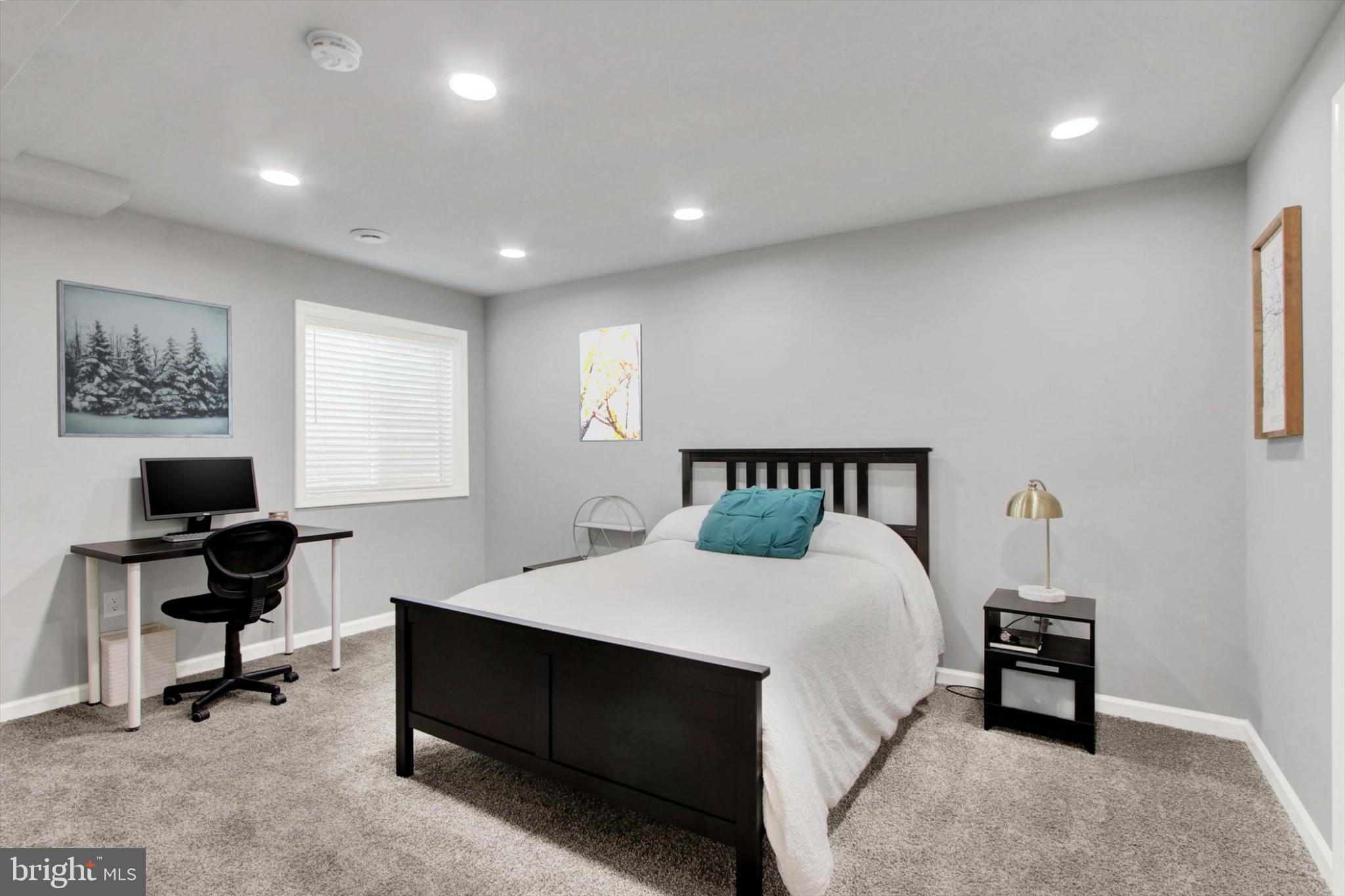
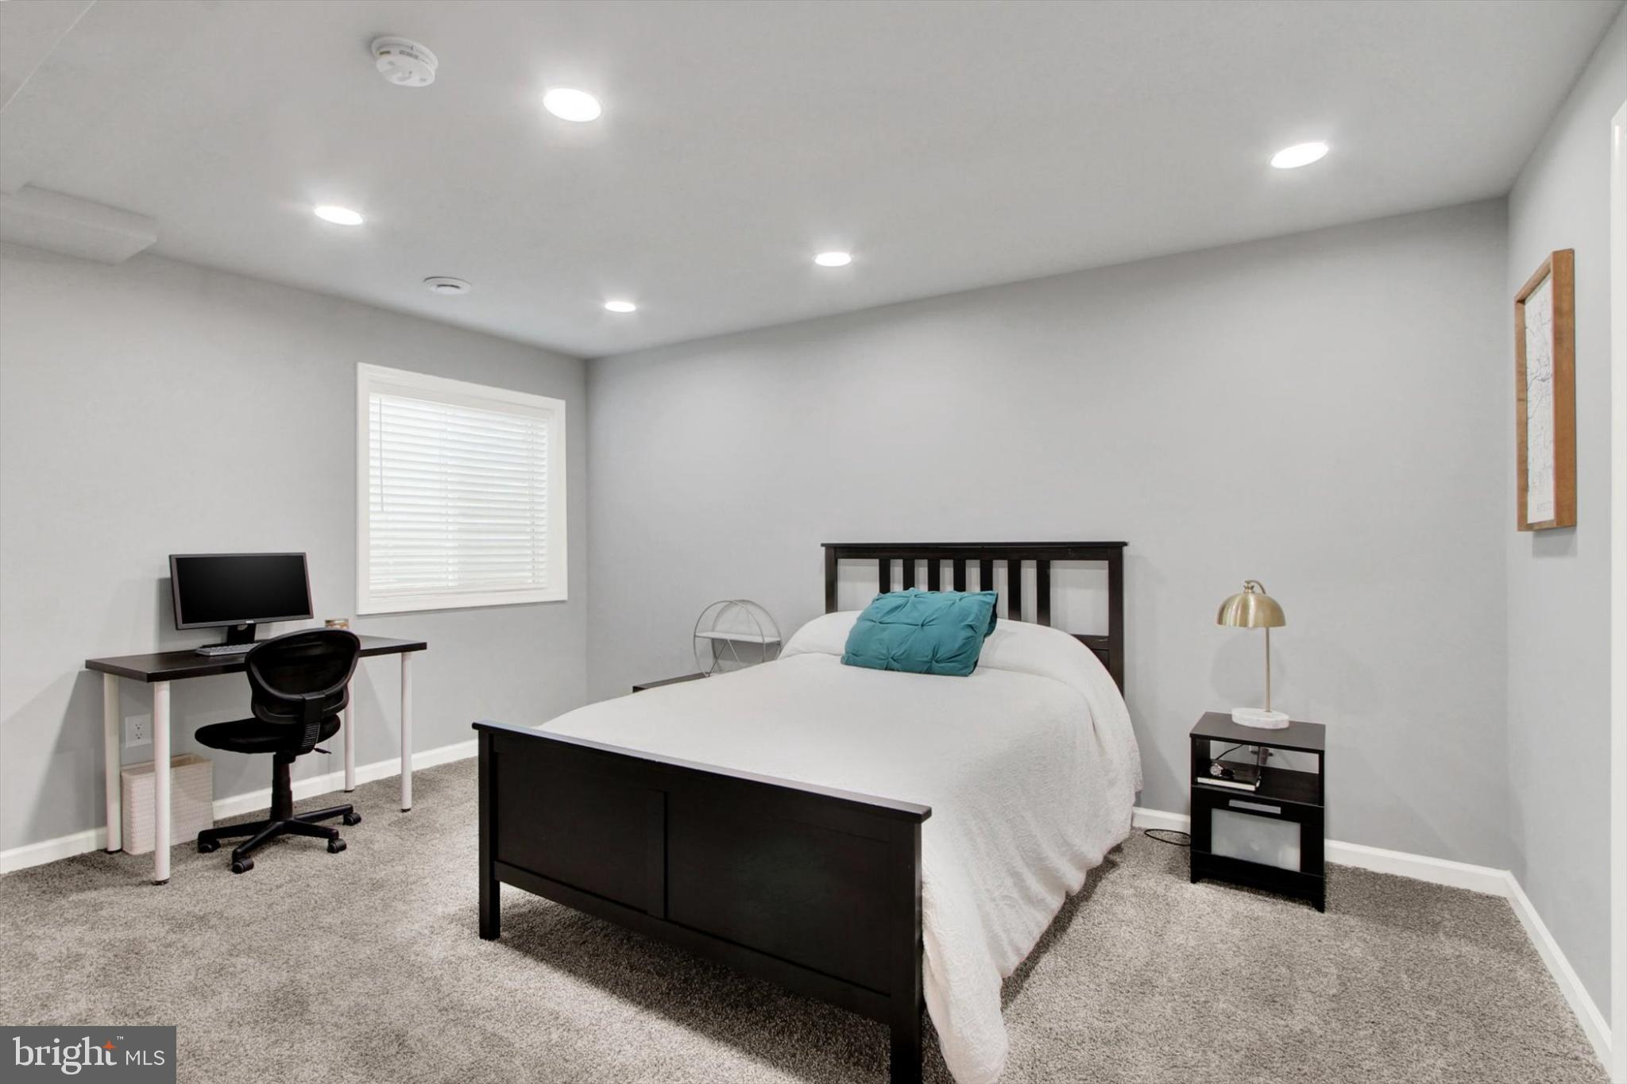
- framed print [578,323,644,442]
- wall art [55,279,233,438]
